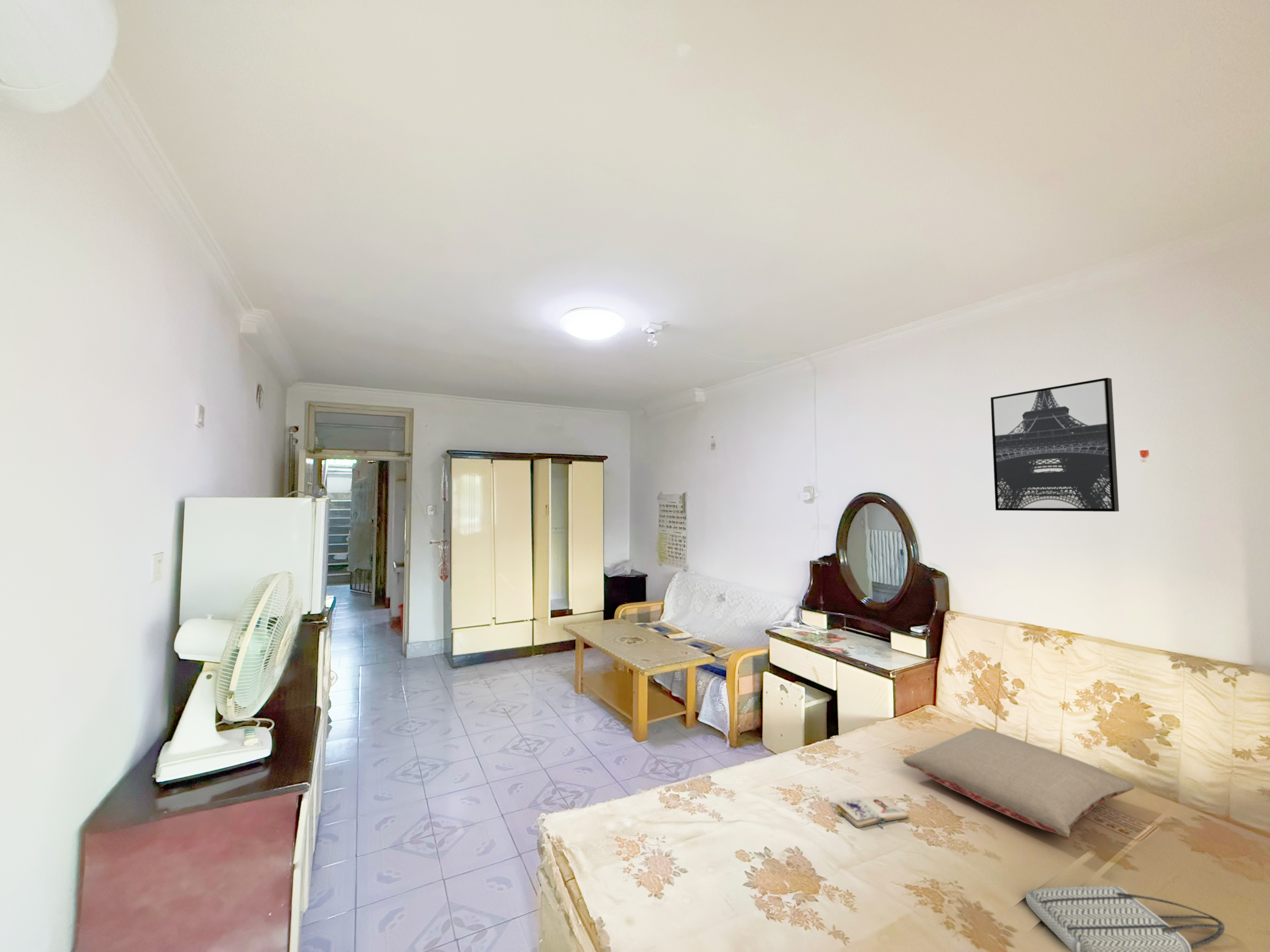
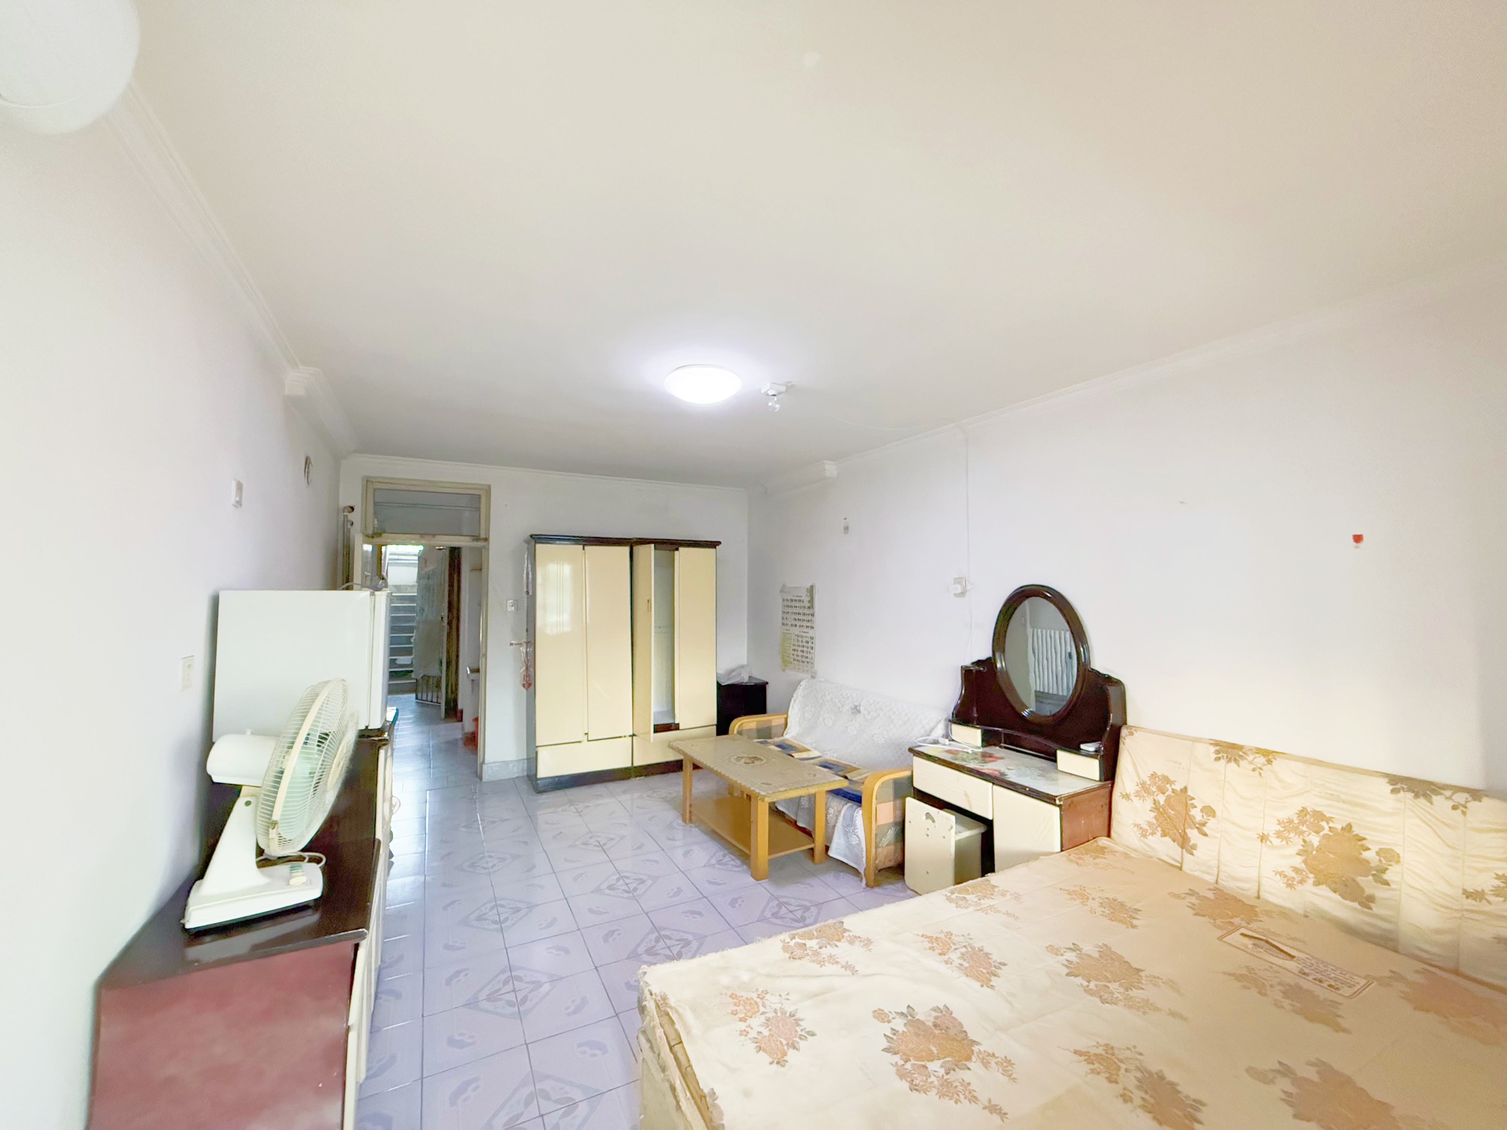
- paperback book [835,796,908,829]
- tote bag [1026,886,1225,952]
- wall art [990,377,1119,512]
- pillow [903,727,1135,837]
